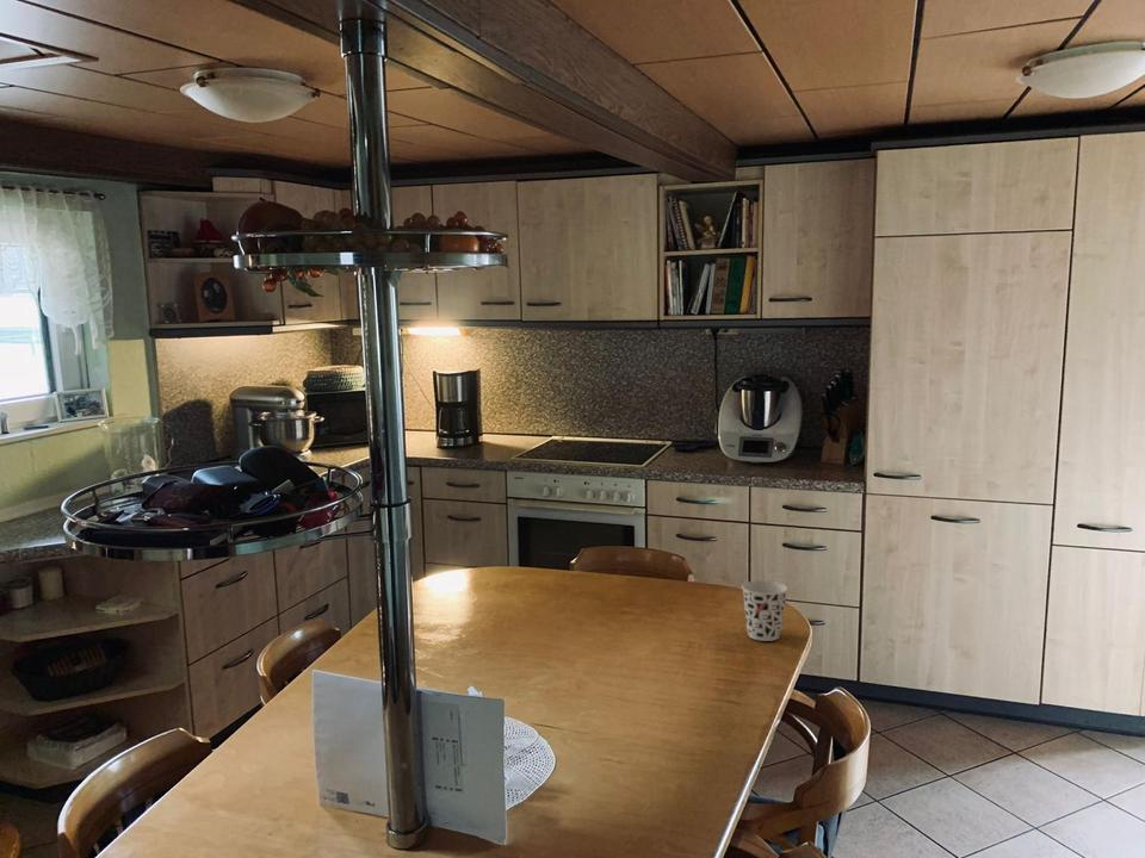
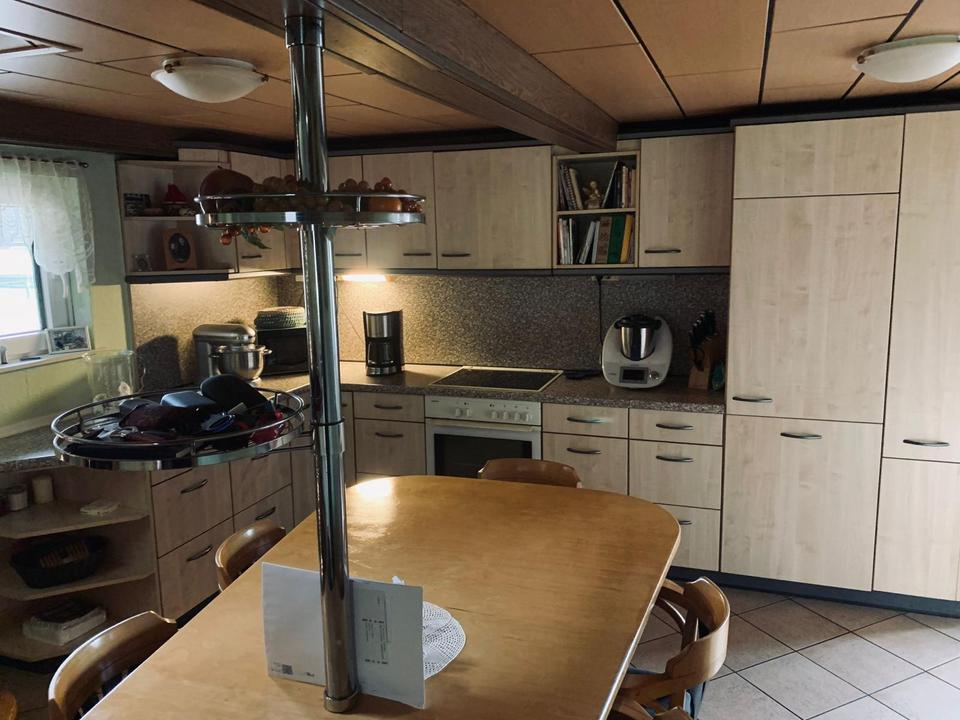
- cup [741,579,788,642]
